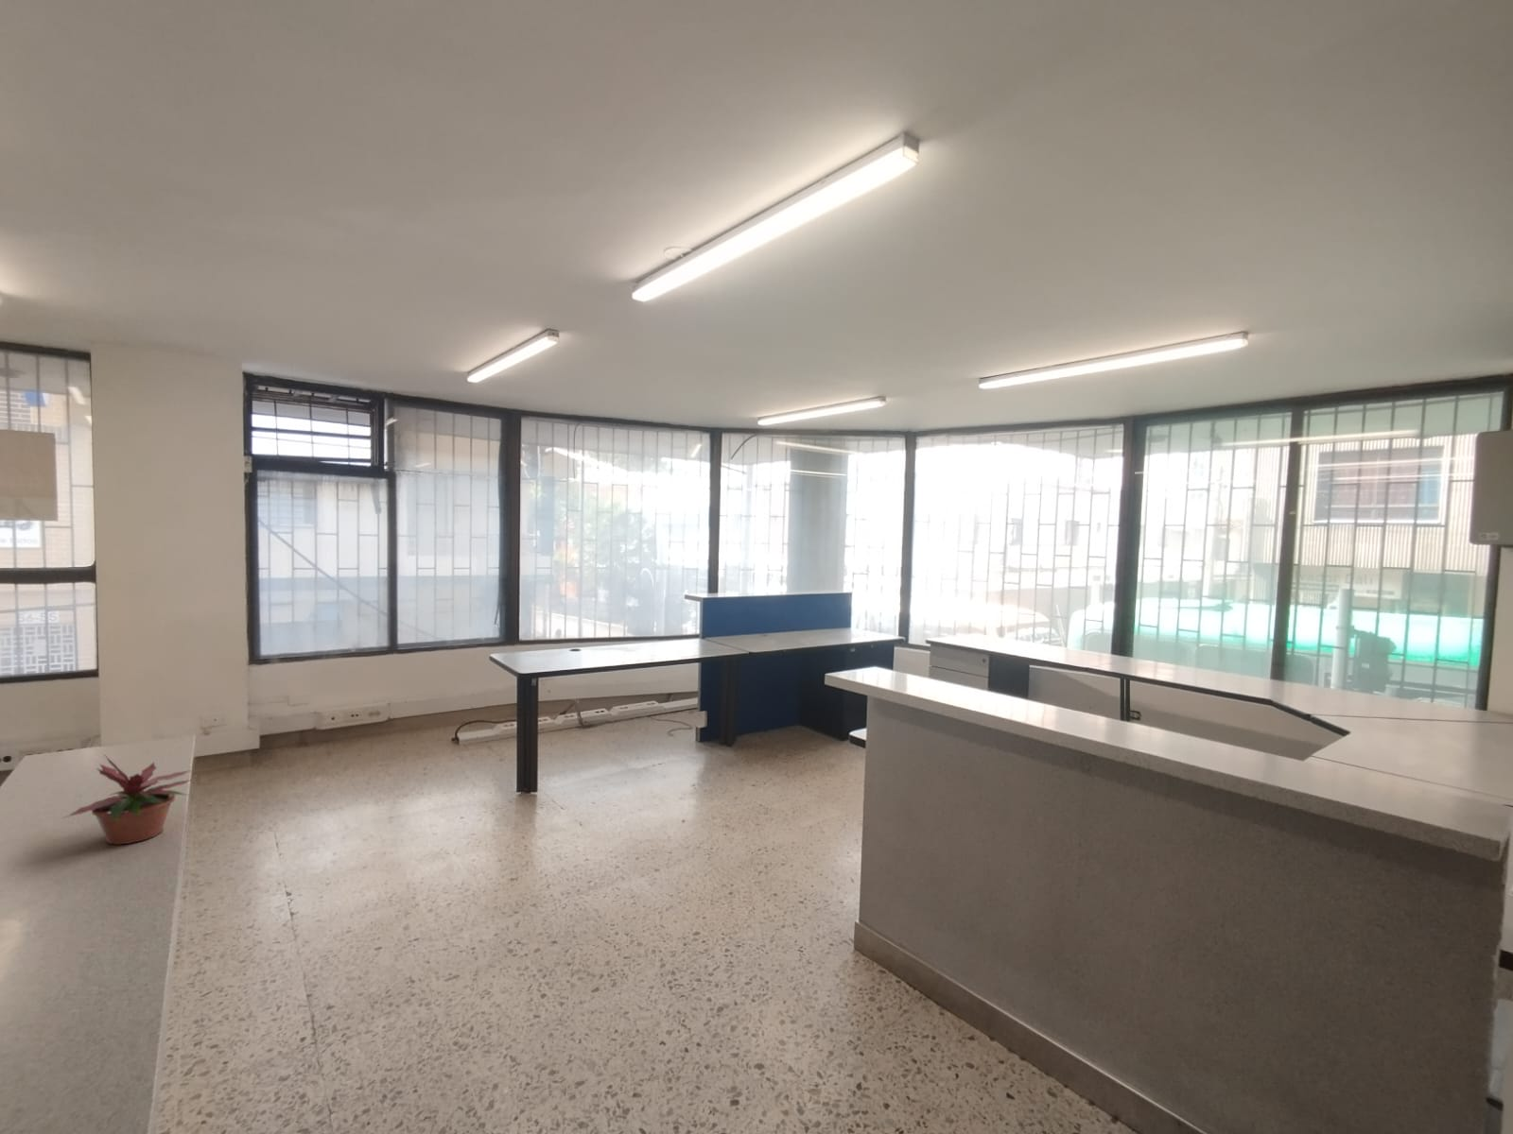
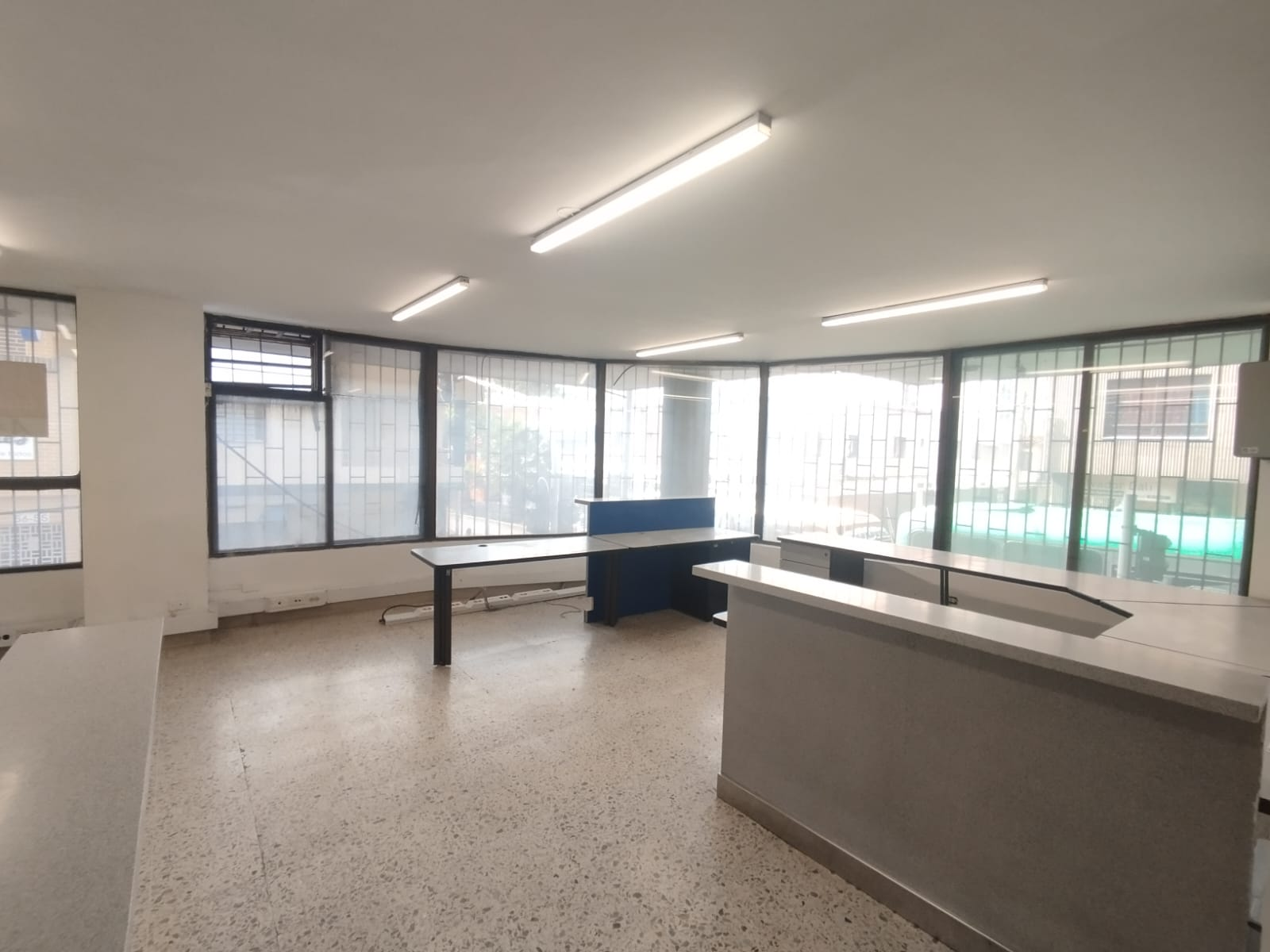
- potted plant [60,755,195,846]
